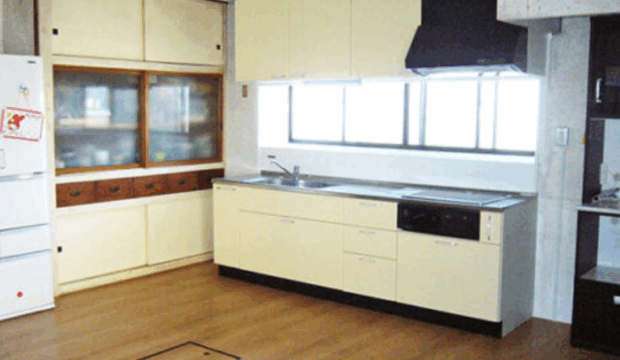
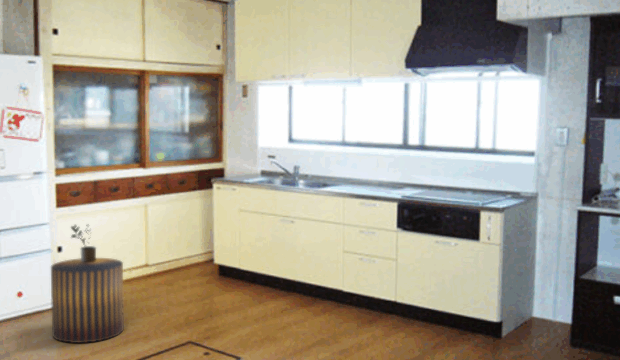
+ potted plant [70,223,97,262]
+ stool [50,257,125,344]
